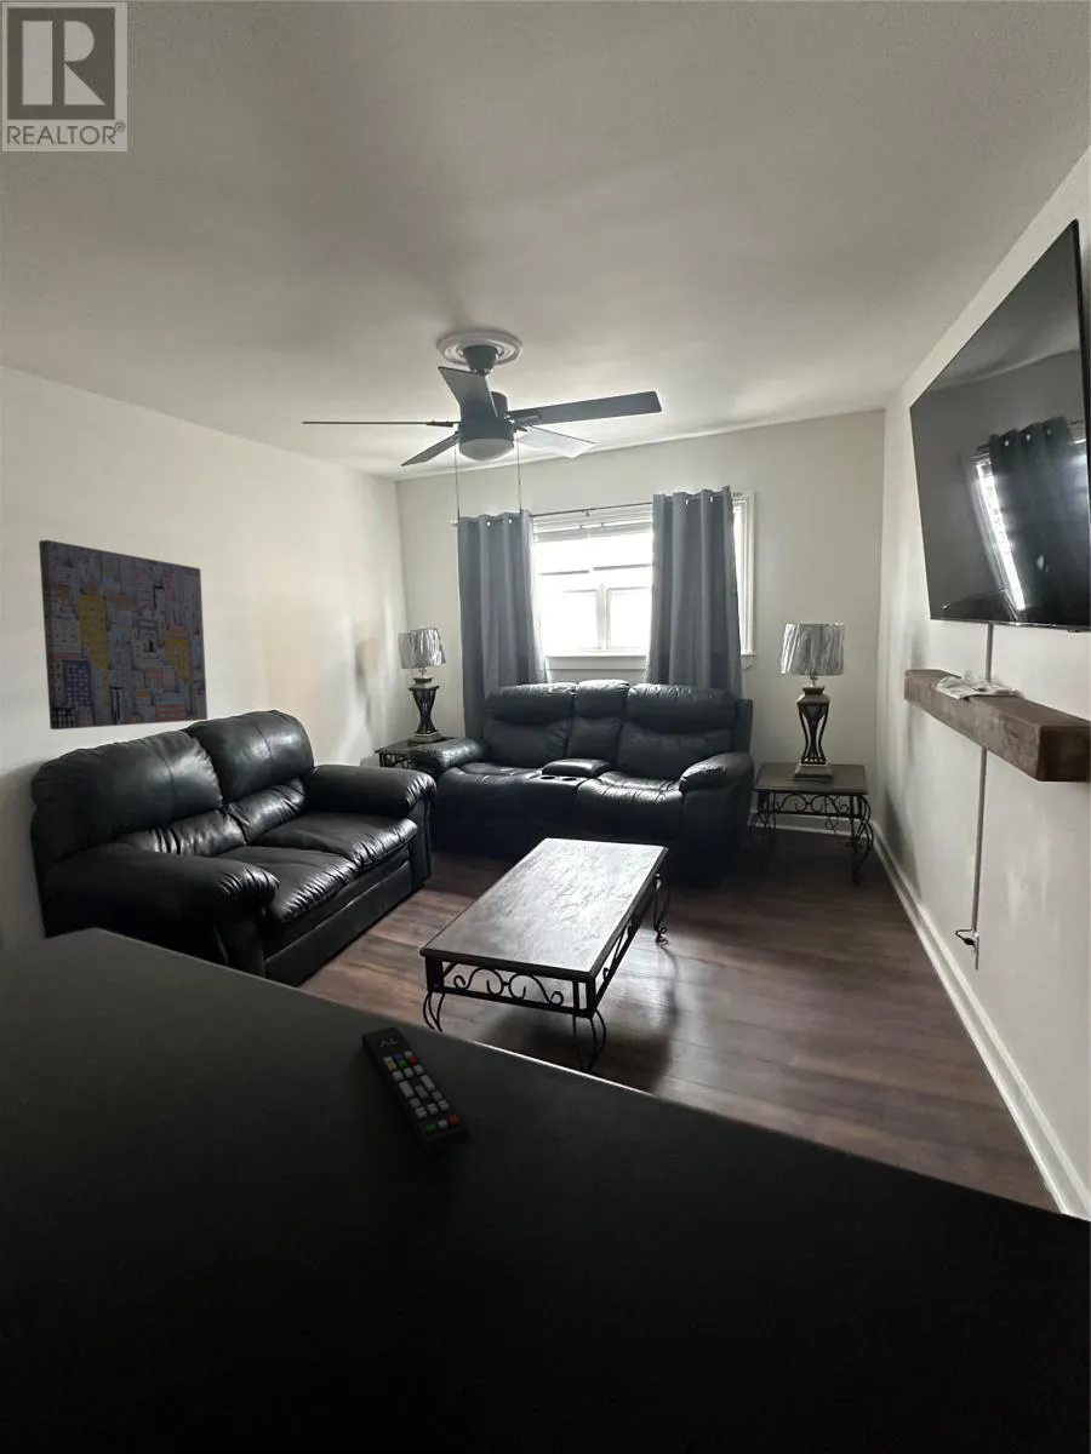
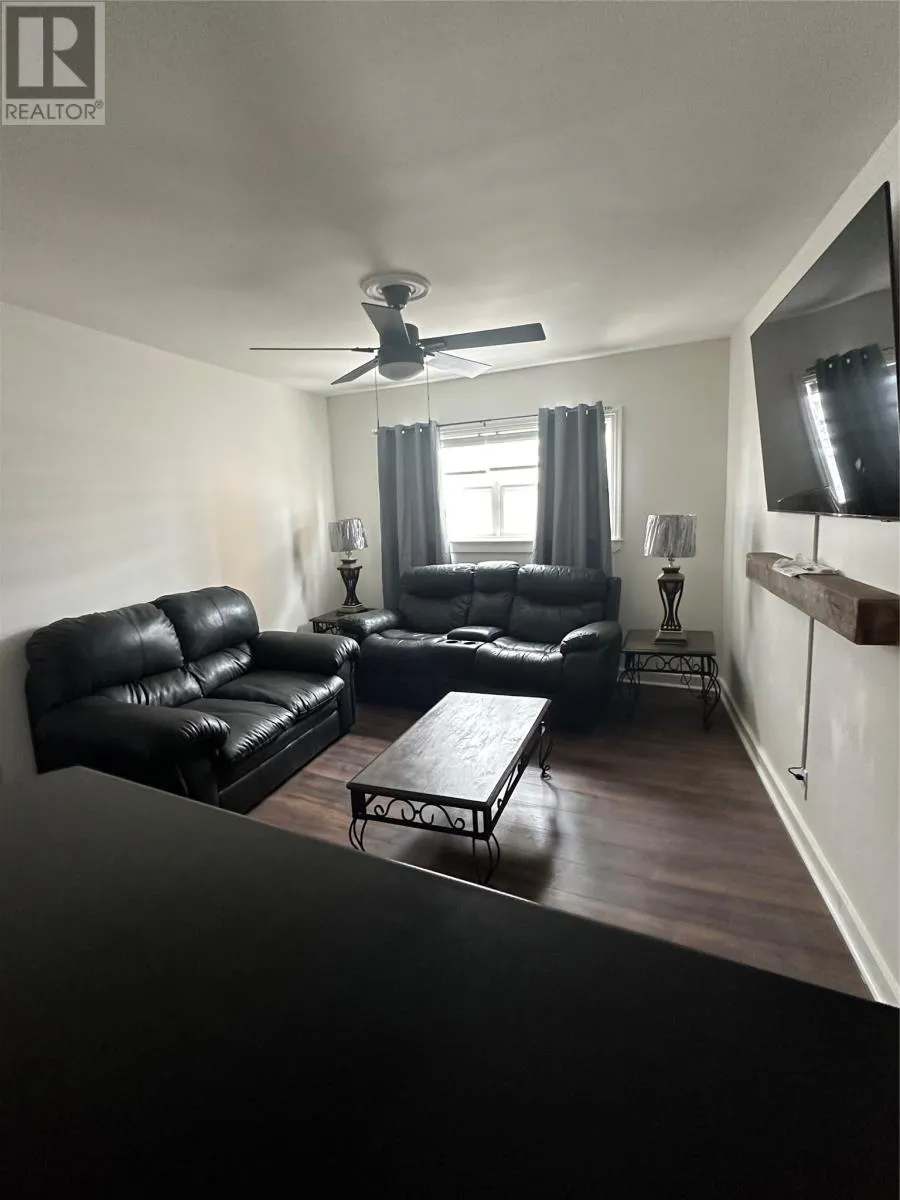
- remote control [360,1025,470,1156]
- wall art [38,539,209,731]
